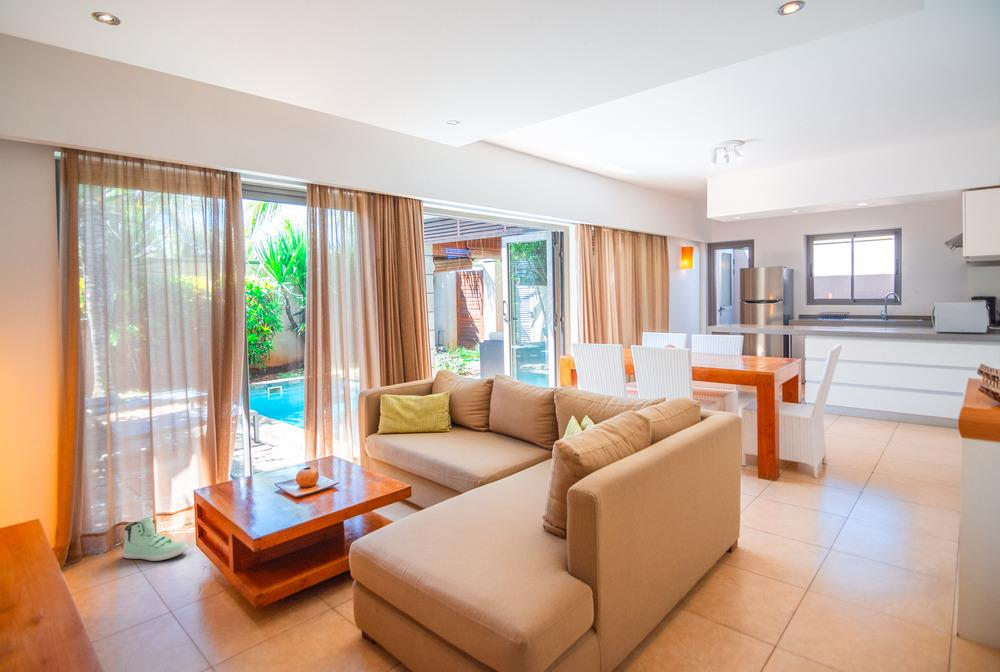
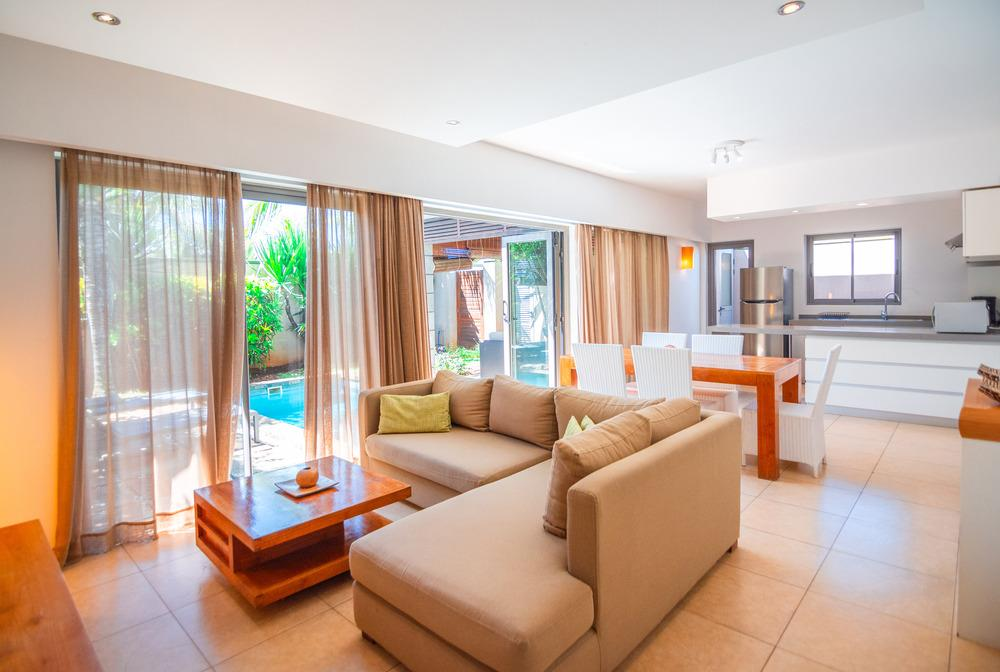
- sneaker [122,515,189,562]
